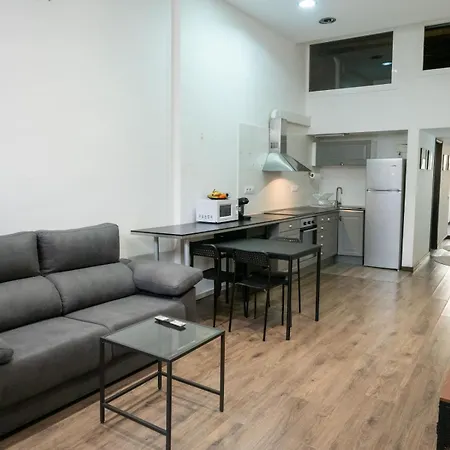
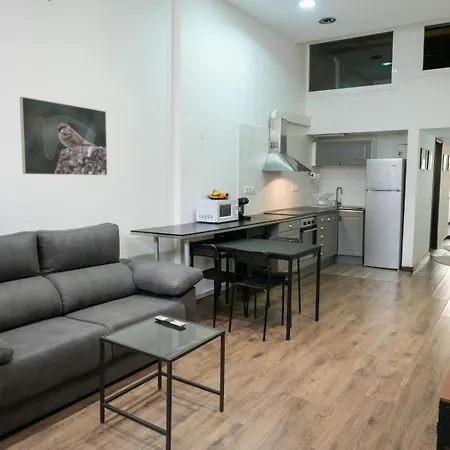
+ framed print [19,96,108,176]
